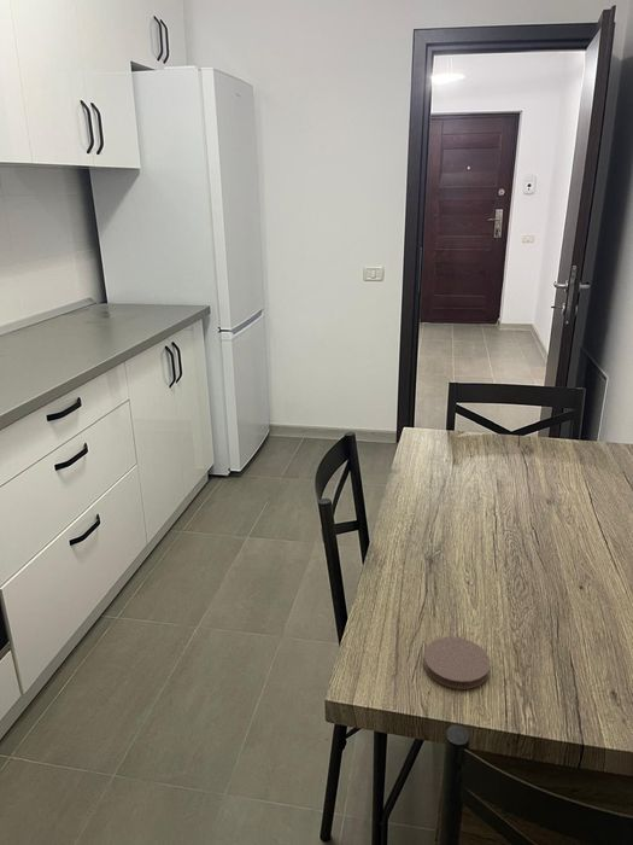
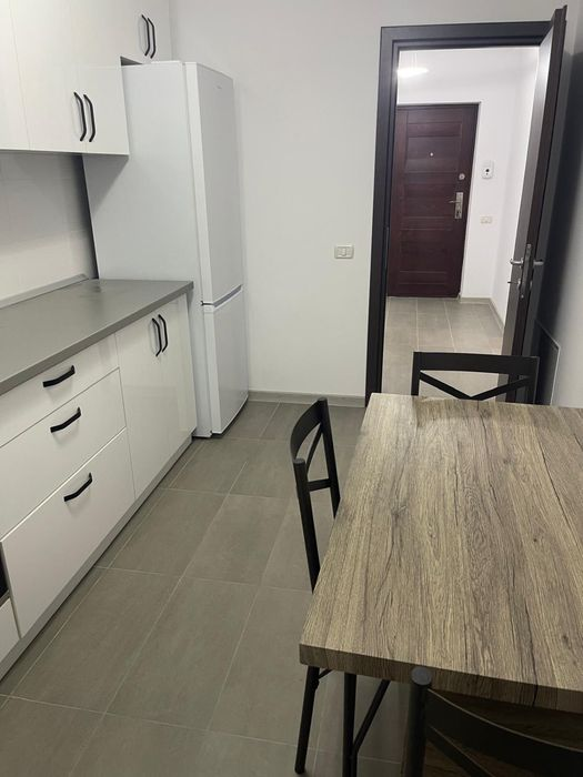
- coaster [422,636,492,690]
